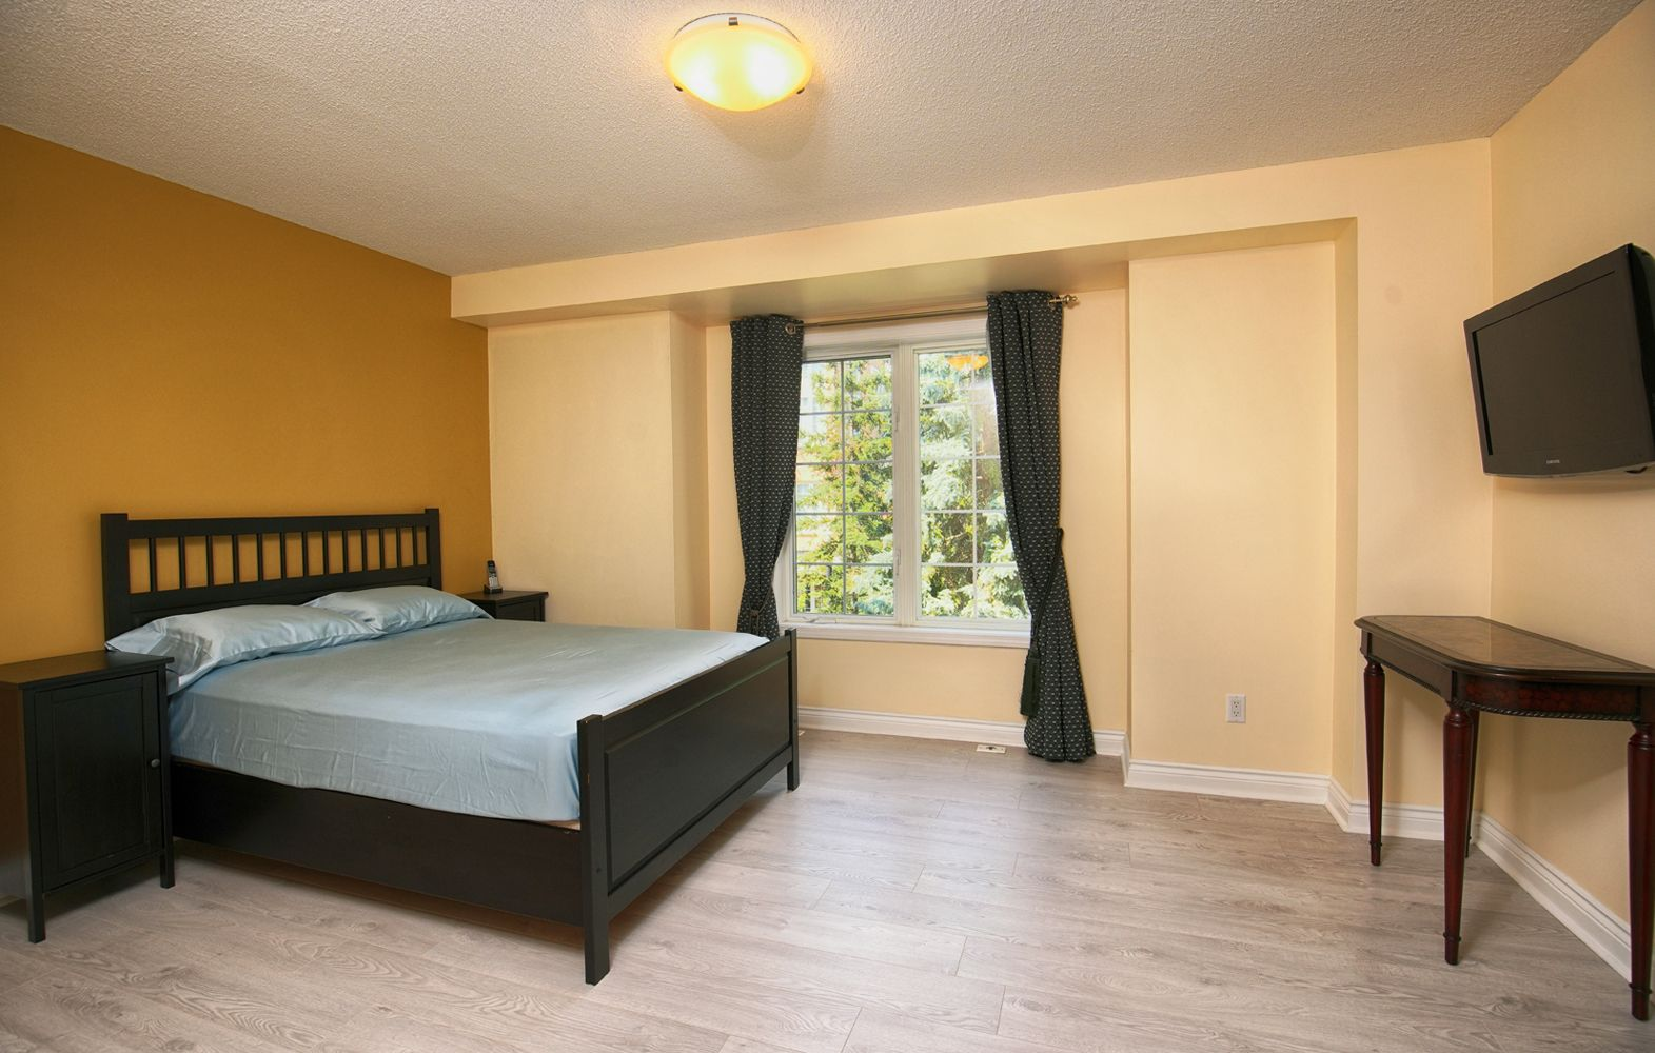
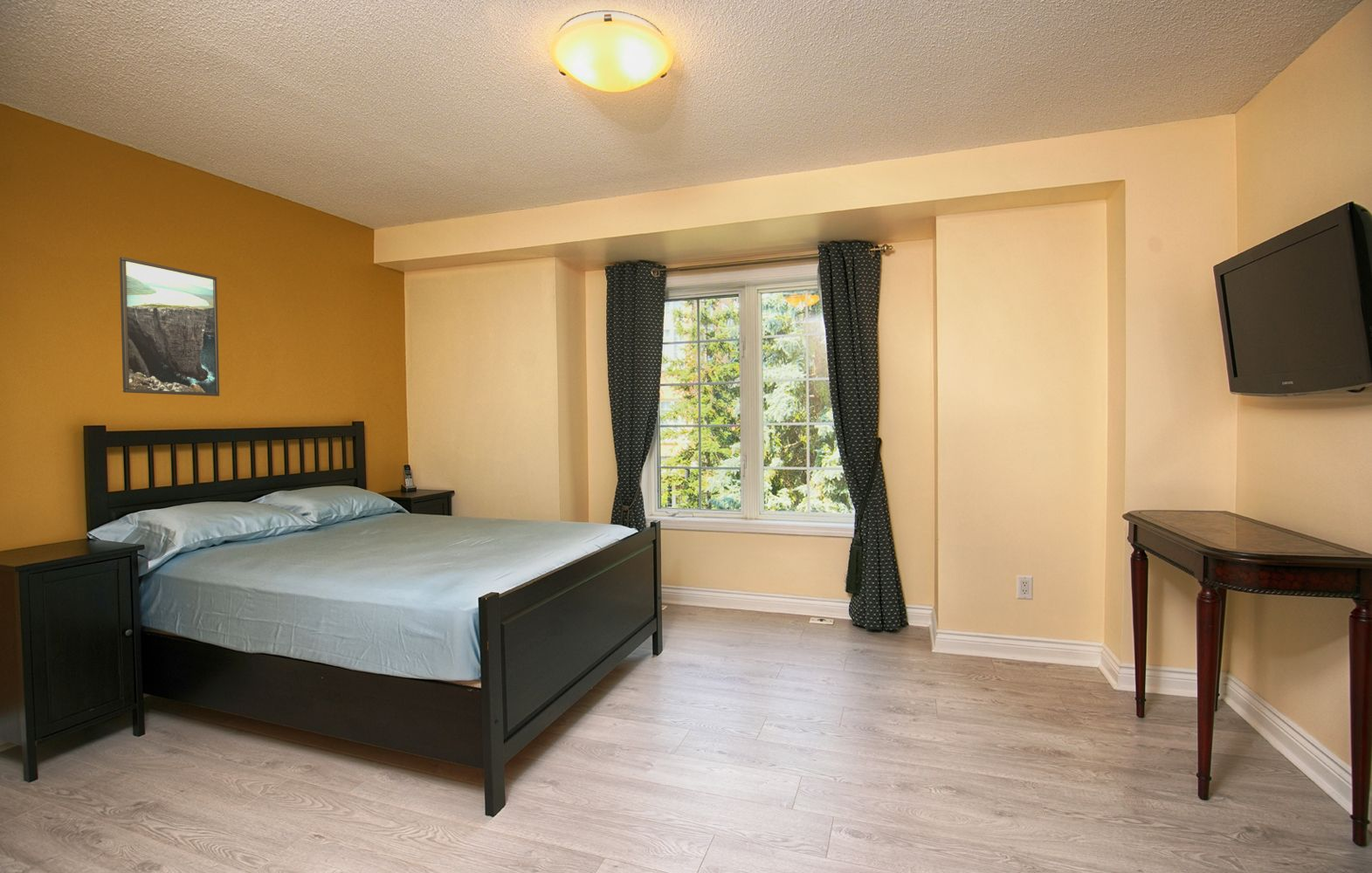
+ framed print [119,256,220,397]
